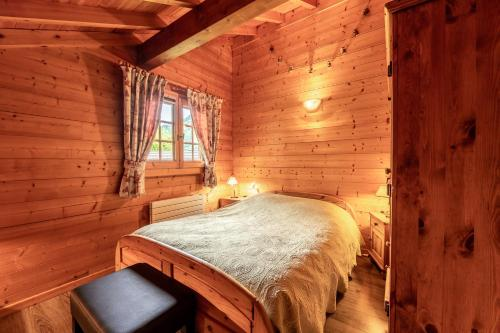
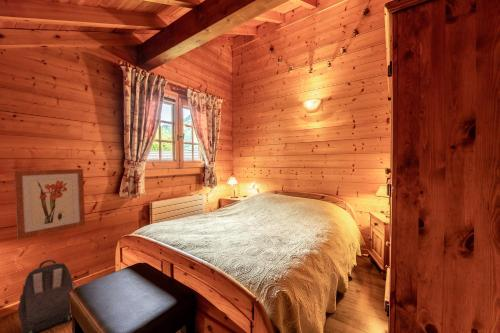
+ backpack [17,258,76,333]
+ wall art [13,168,86,240]
